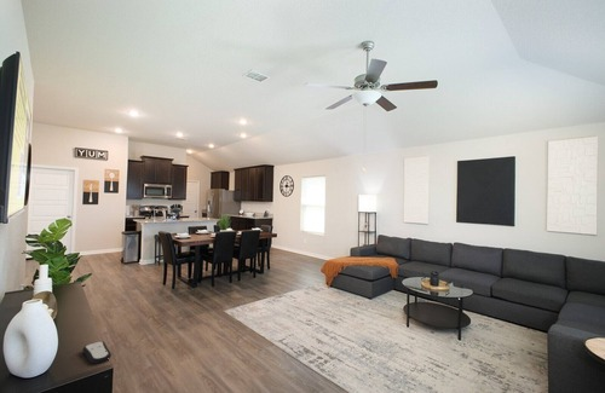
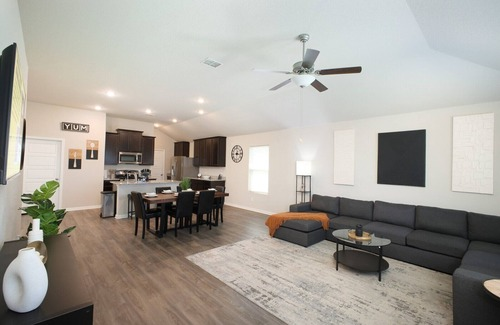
- remote control [82,340,113,365]
